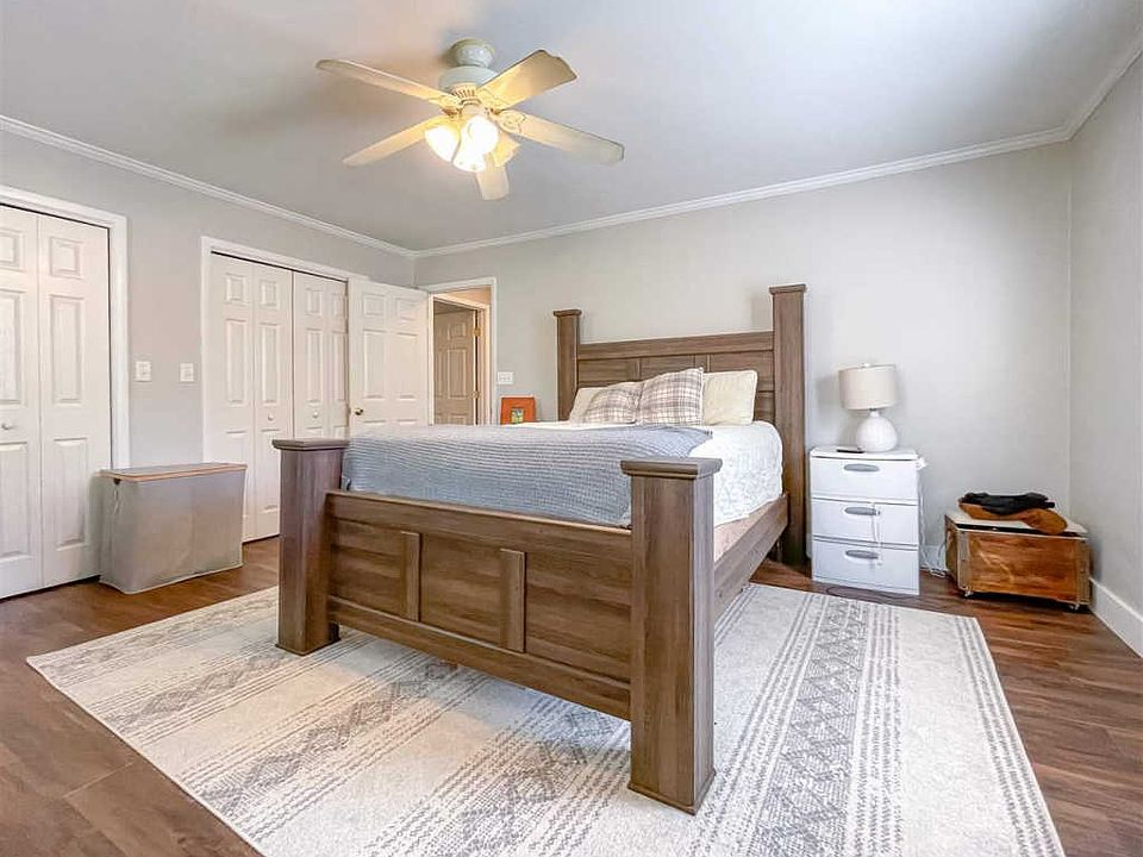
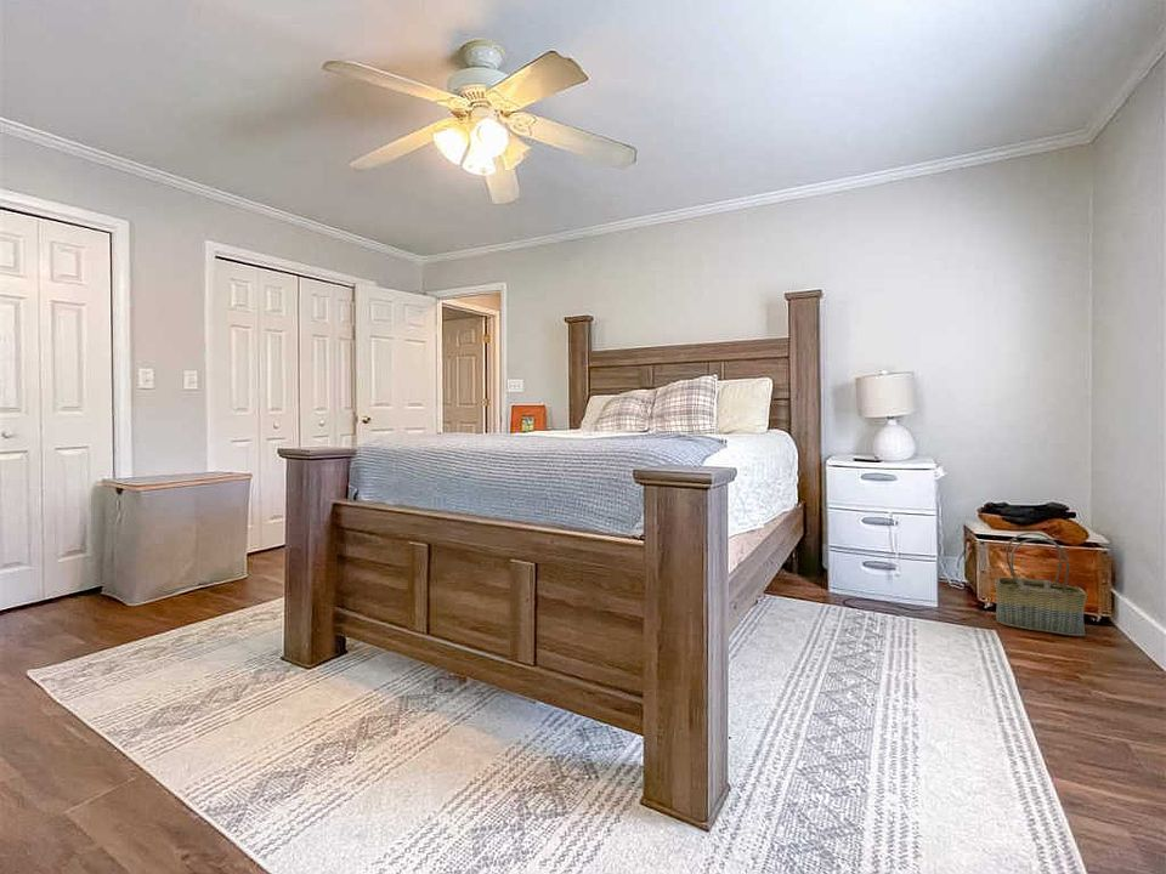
+ basket [994,532,1088,637]
